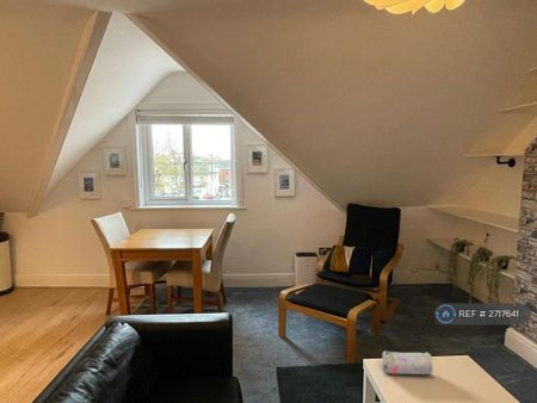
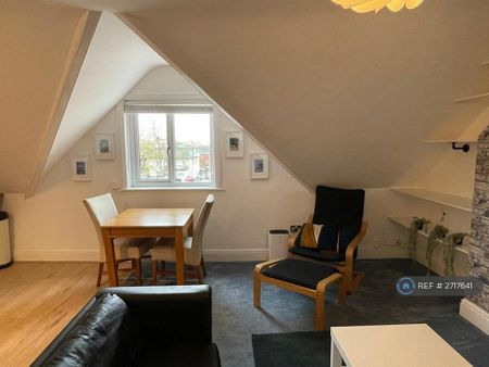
- pencil case [382,351,434,376]
